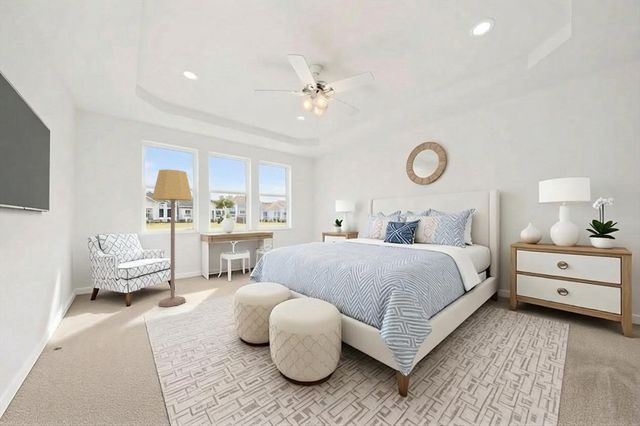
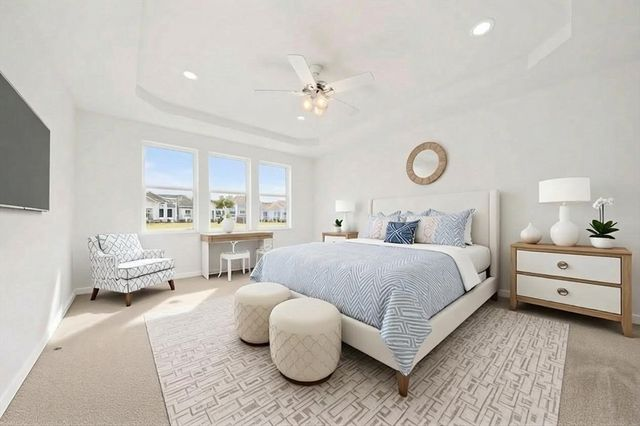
- lamp [151,169,193,308]
